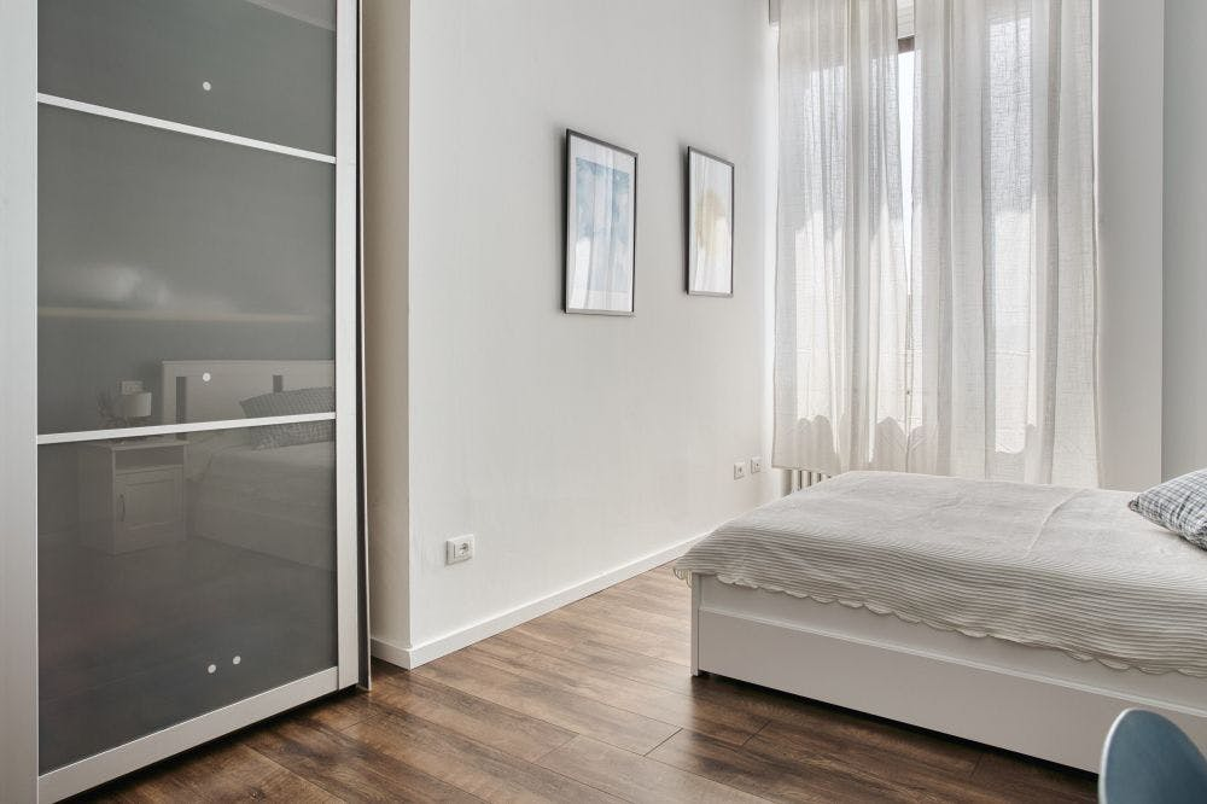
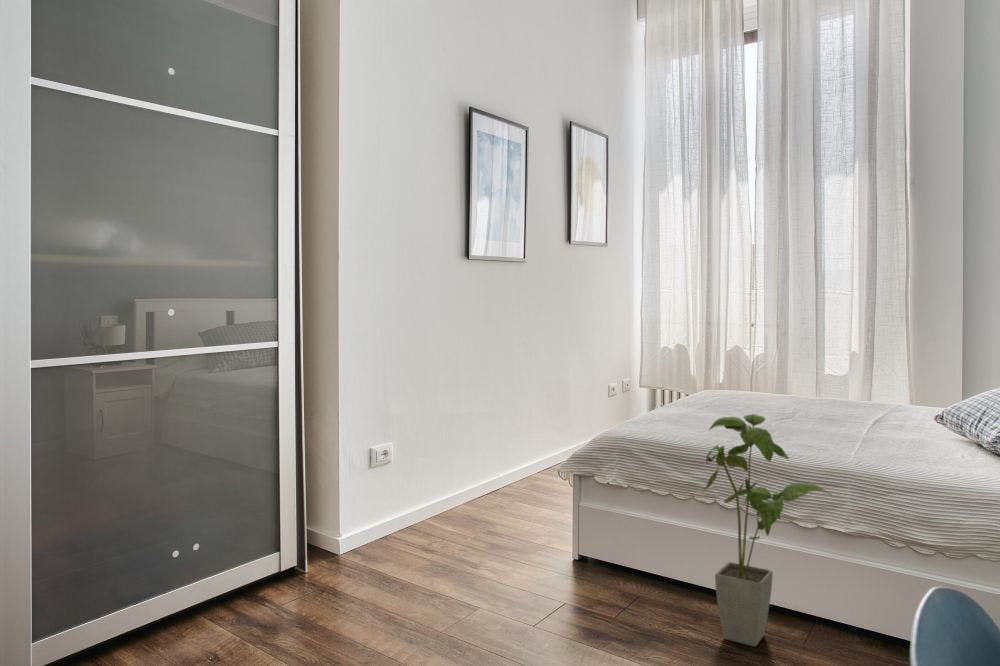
+ house plant [700,413,835,648]
